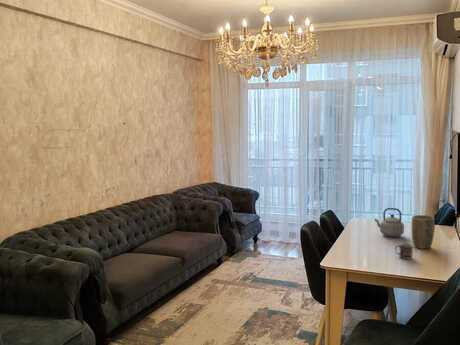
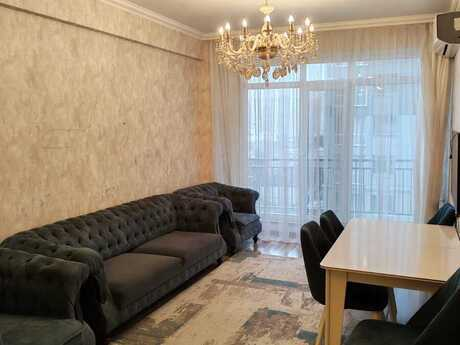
- cup [394,242,414,260]
- plant pot [411,214,436,250]
- teapot [374,207,405,238]
